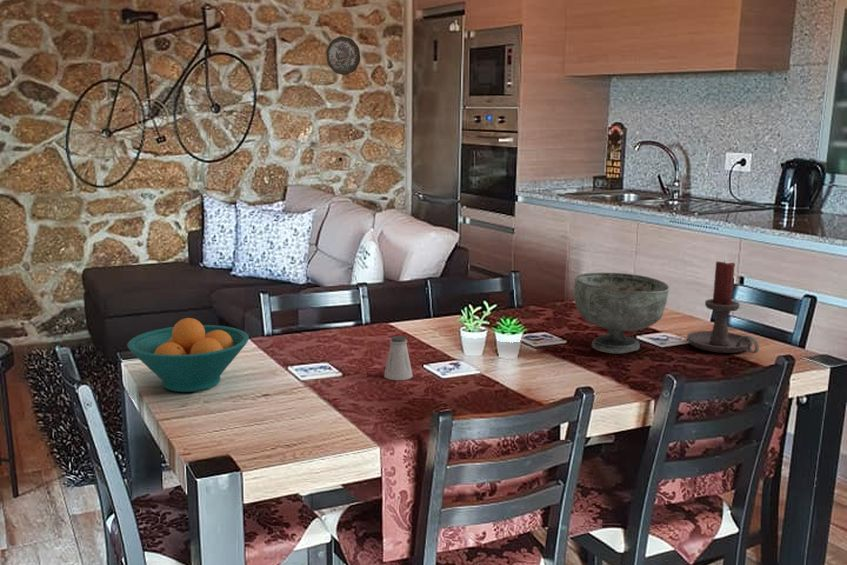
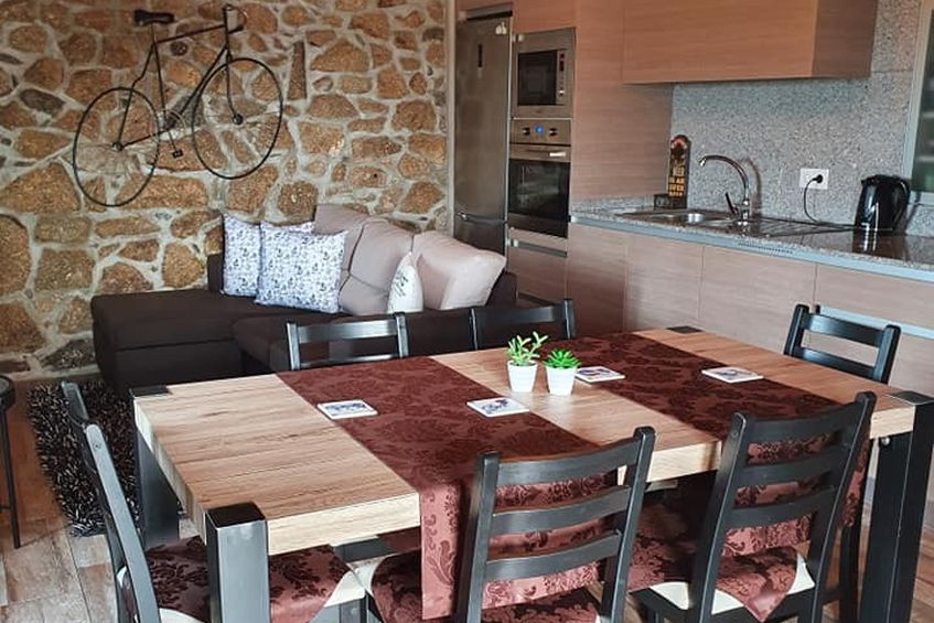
- candle holder [686,260,760,354]
- fruit bowl [126,317,250,393]
- decorative plate [325,35,361,76]
- decorative bowl [573,272,670,354]
- saltshaker [383,335,414,381]
